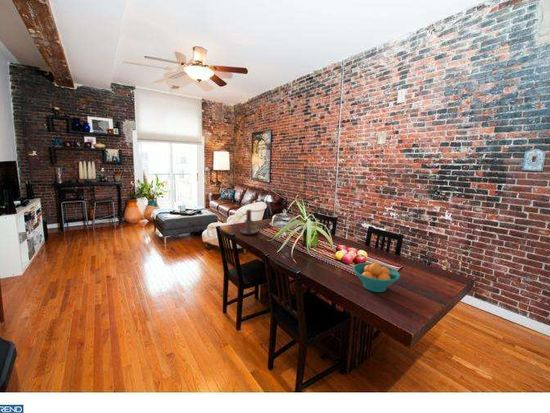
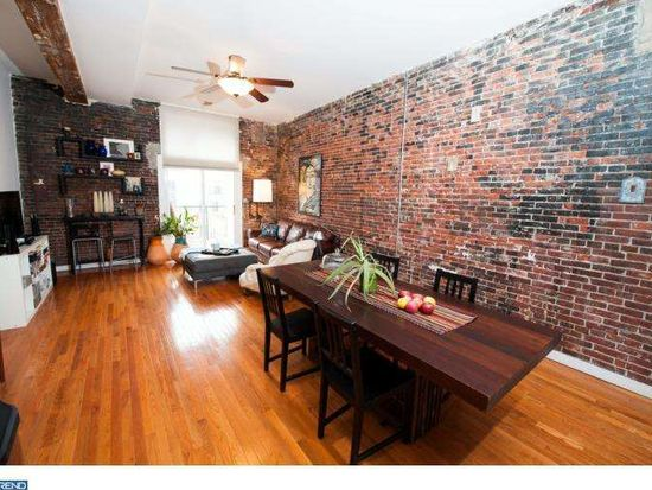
- candle holder [239,209,259,235]
- fruit bowl [352,262,401,293]
